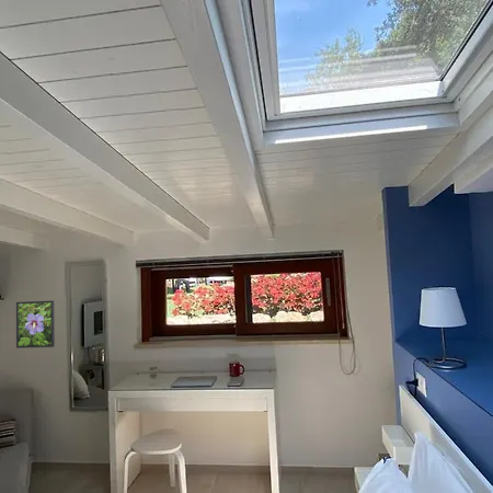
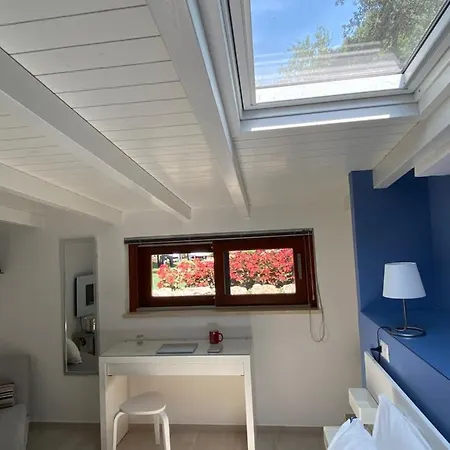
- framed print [15,299,56,349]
